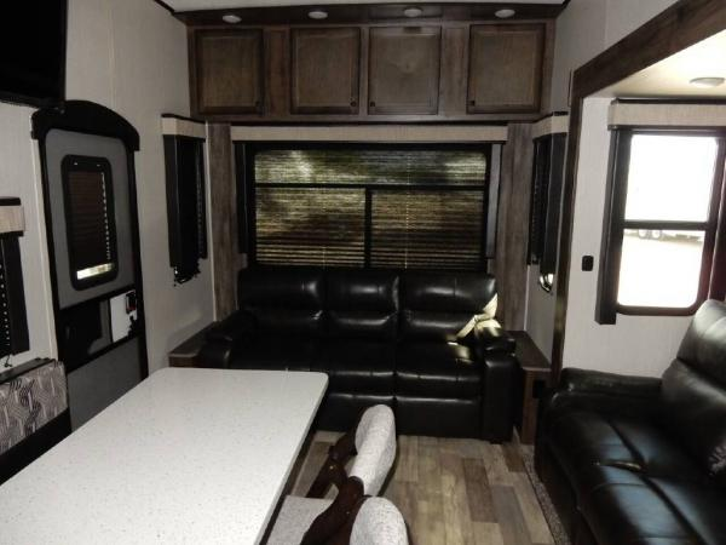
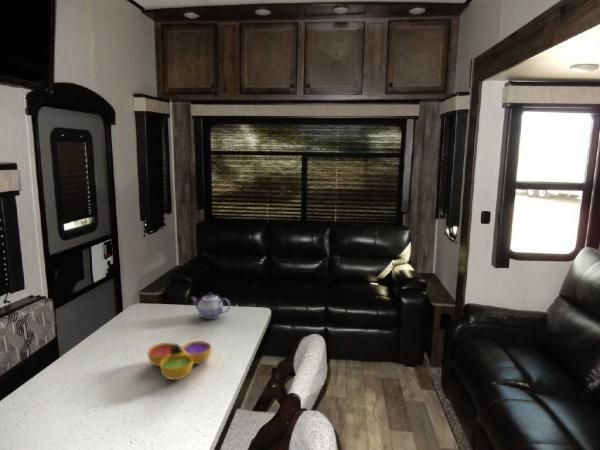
+ decorative bowl [147,340,213,381]
+ teapot [190,292,231,320]
